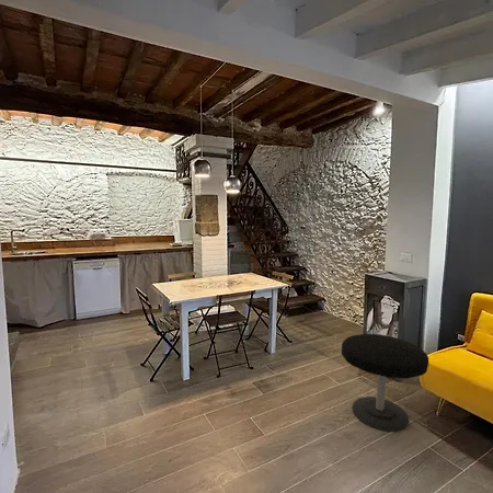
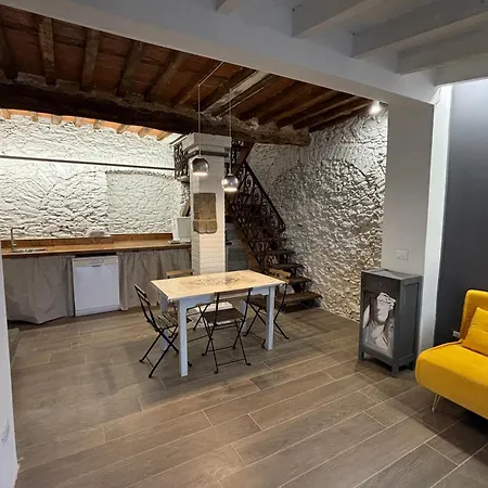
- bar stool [341,333,429,433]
